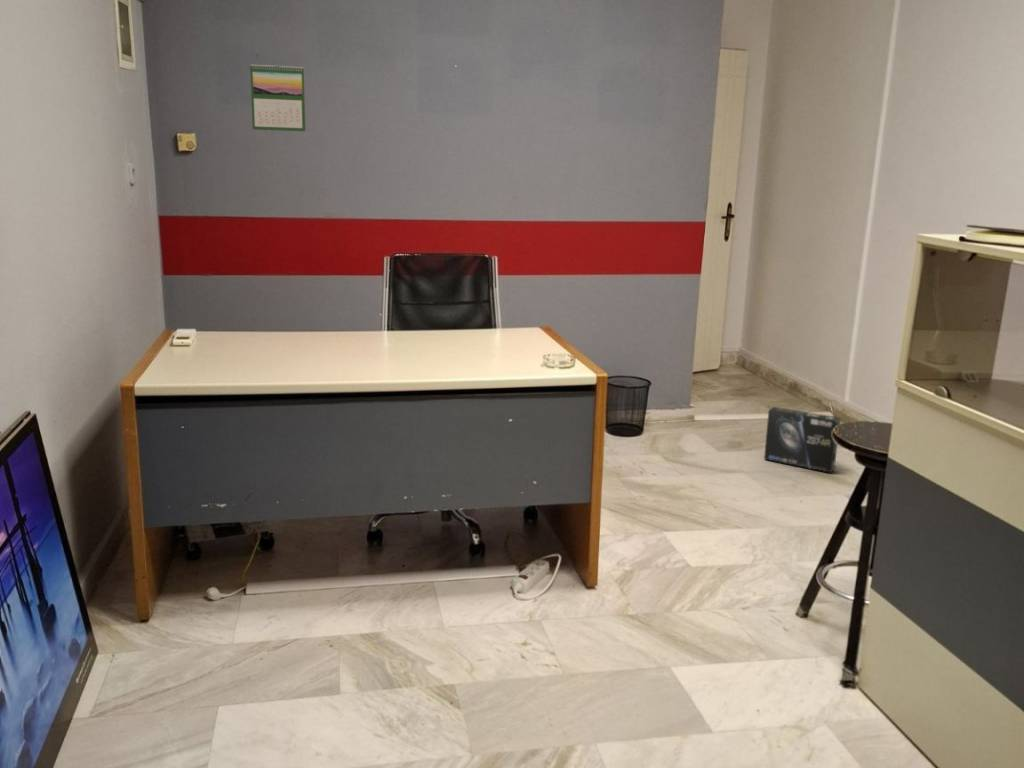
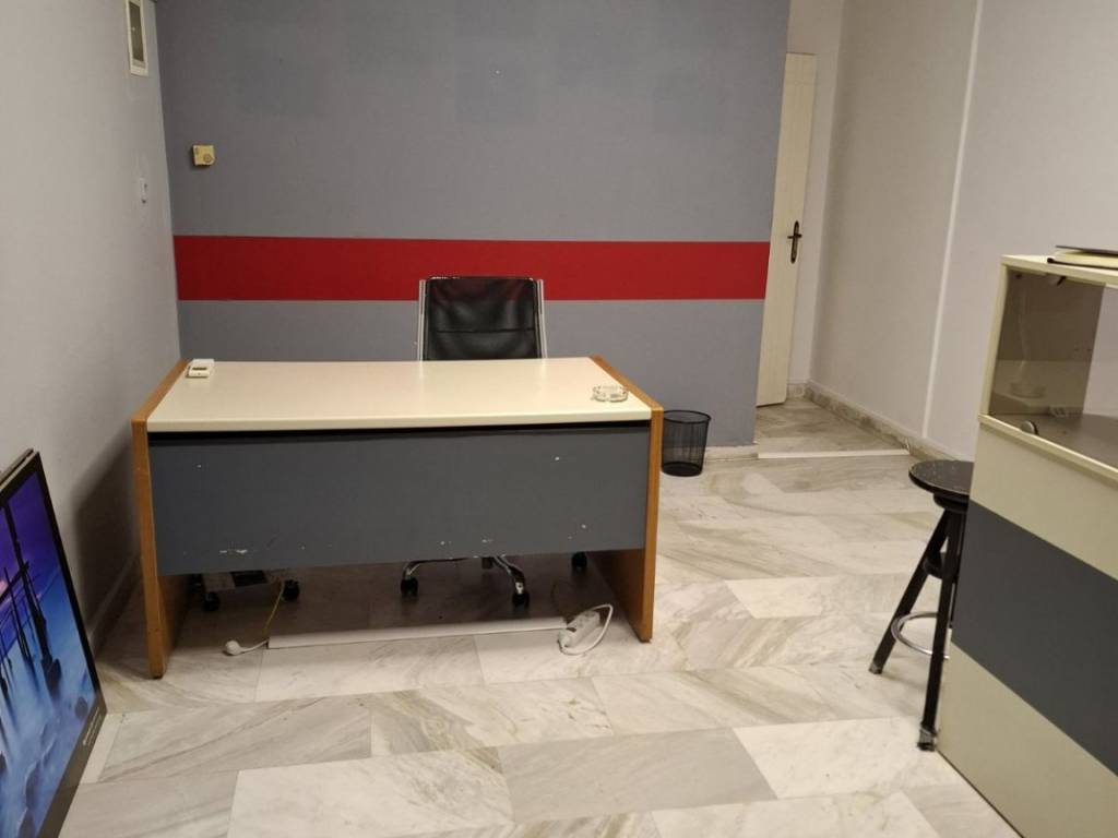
- calendar [249,64,306,132]
- box [763,406,841,473]
